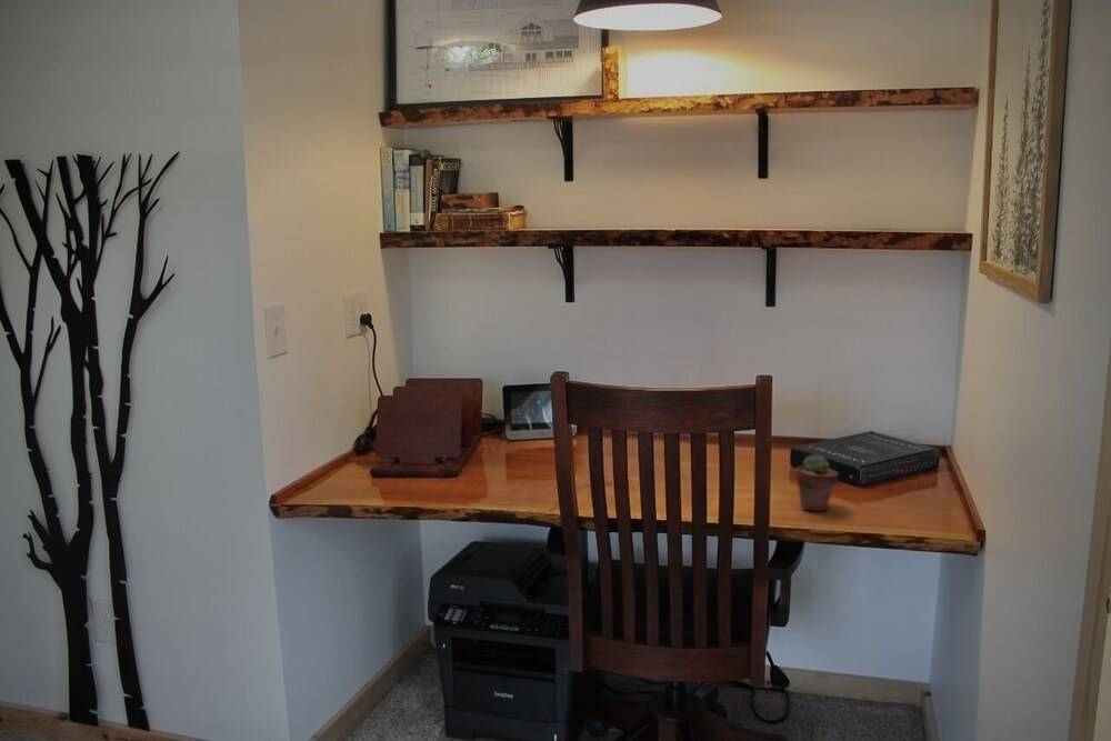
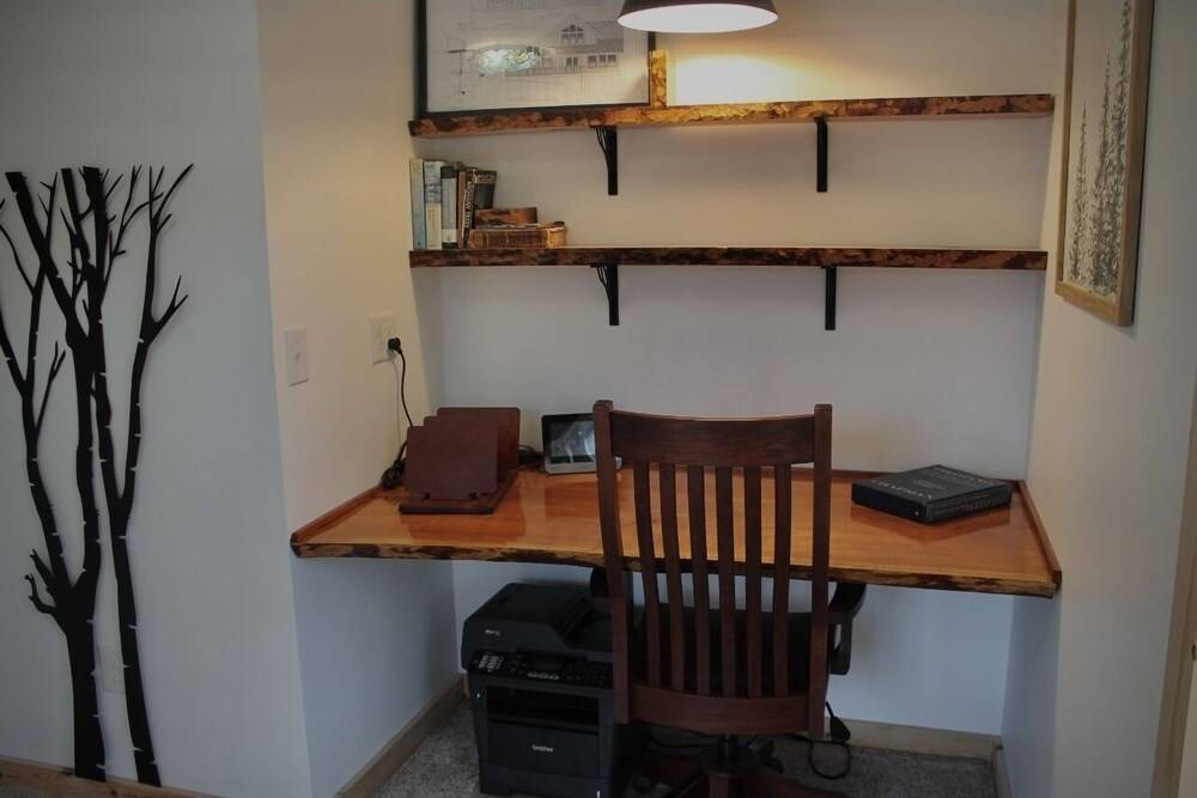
- potted succulent [794,453,840,512]
